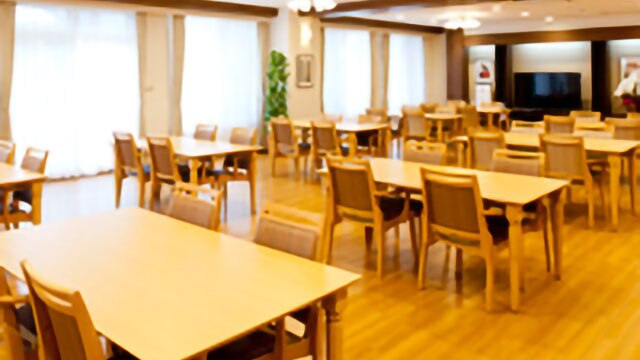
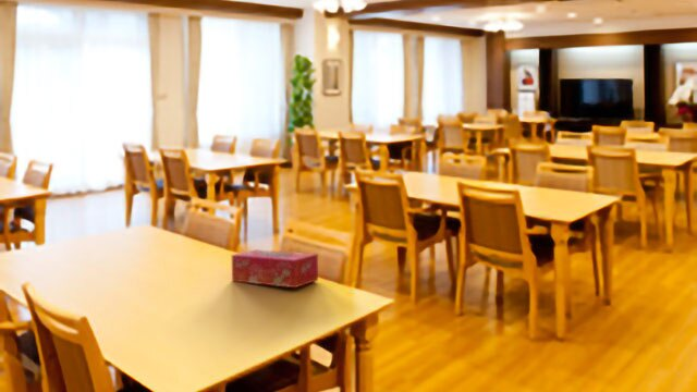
+ tissue box [231,248,319,289]
